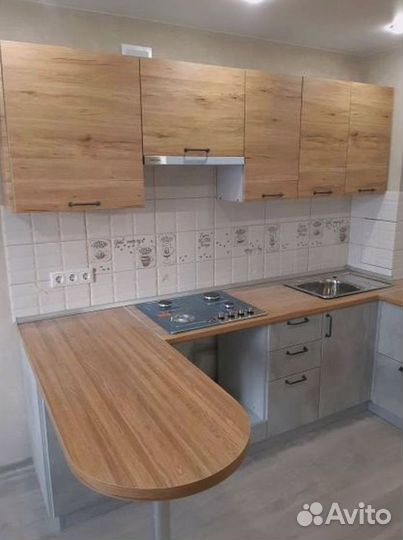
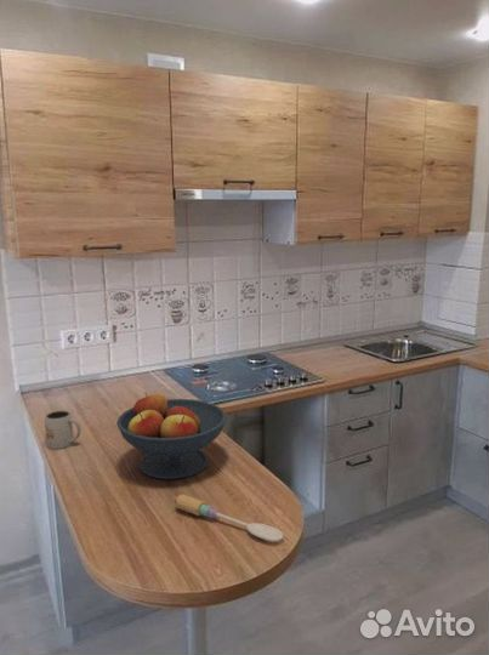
+ fruit bowl [115,392,228,480]
+ mug [42,409,81,450]
+ spoon [174,492,284,543]
